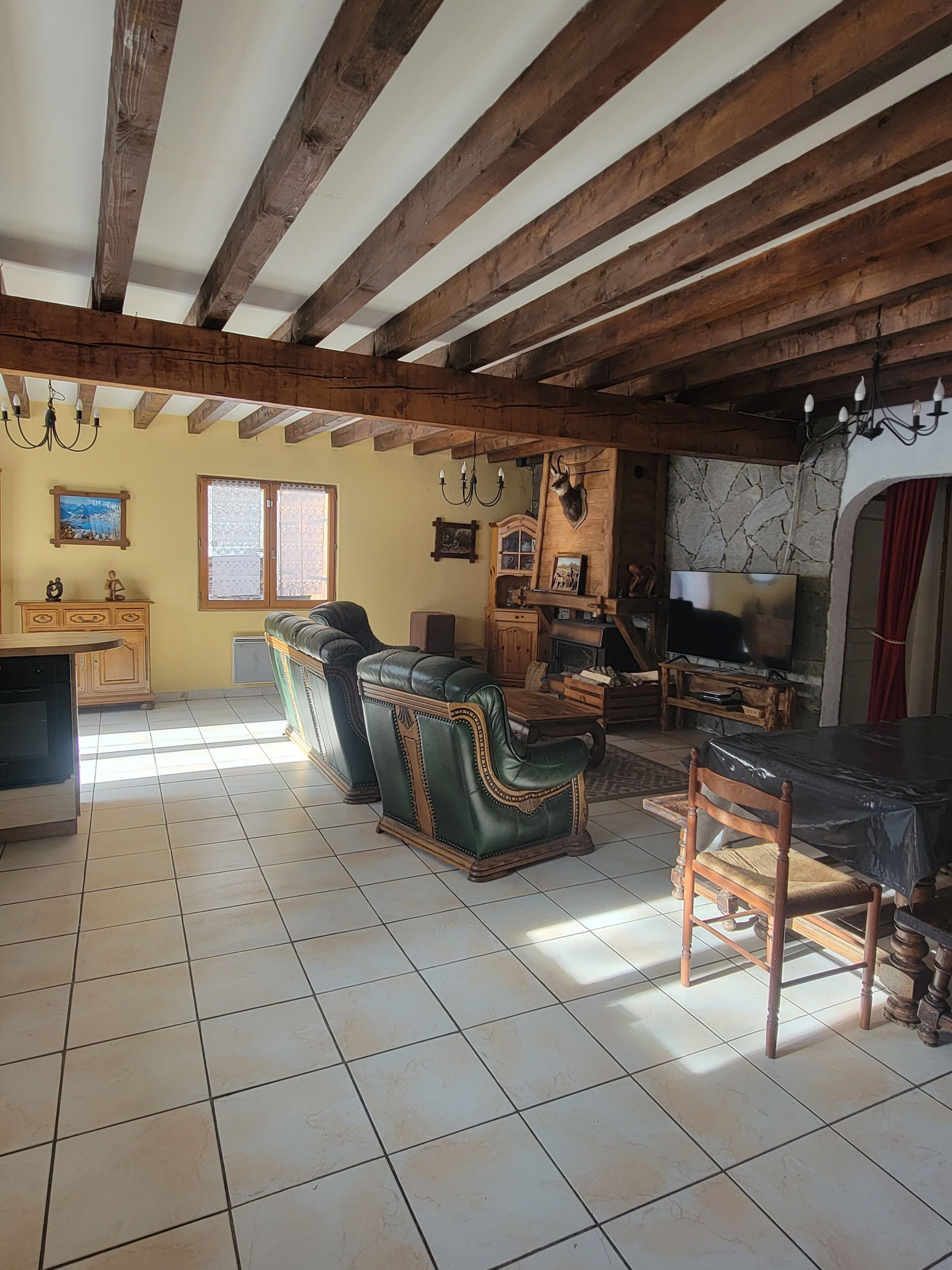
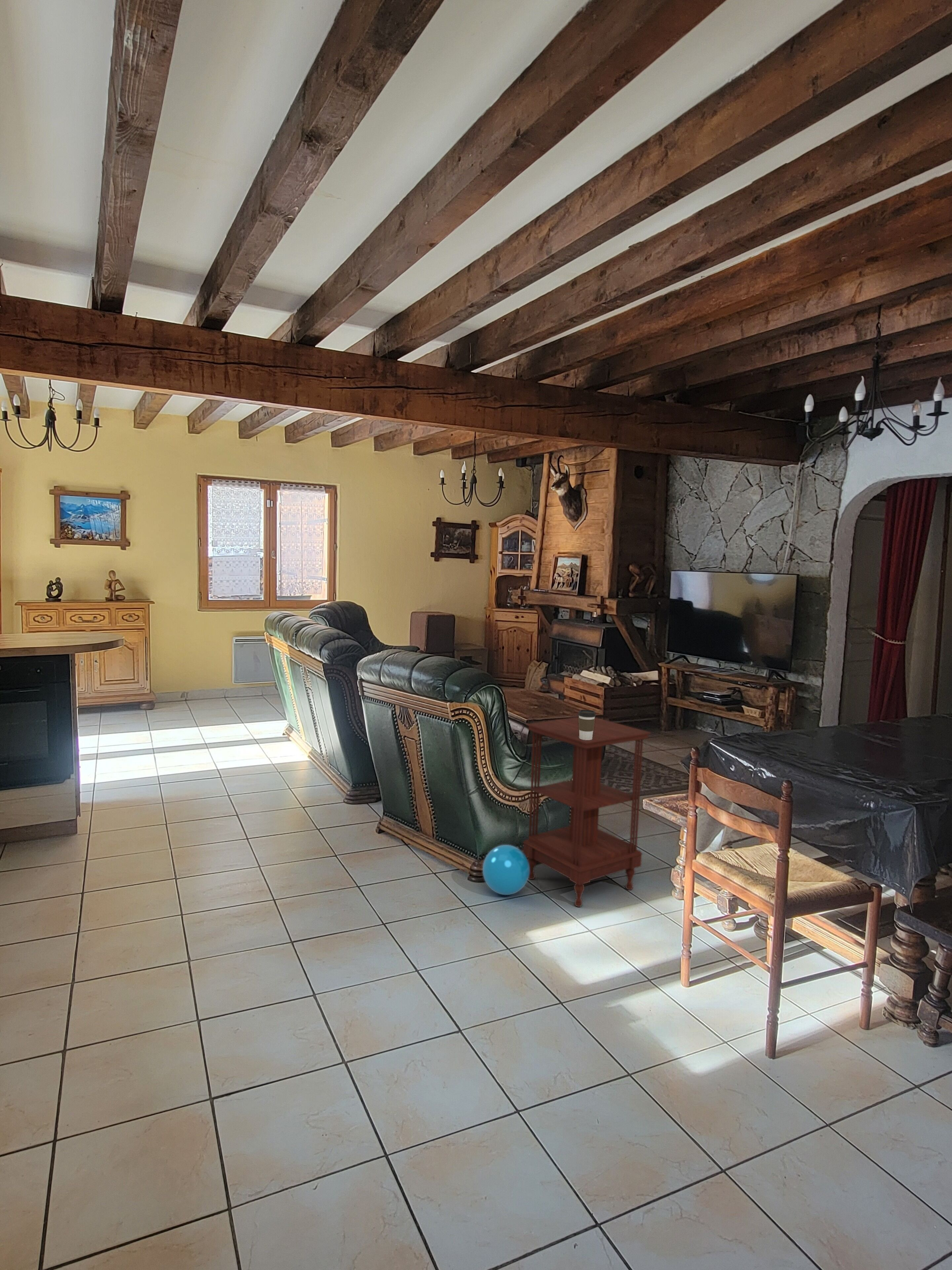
+ coffee cup [578,709,596,740]
+ side table [522,717,652,907]
+ ball [482,844,530,895]
